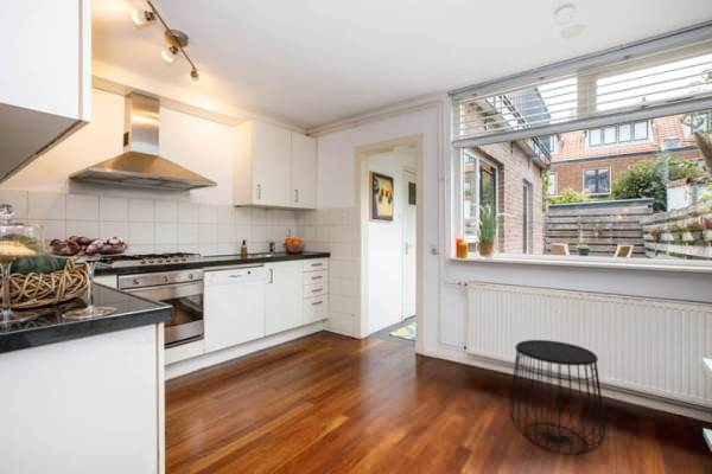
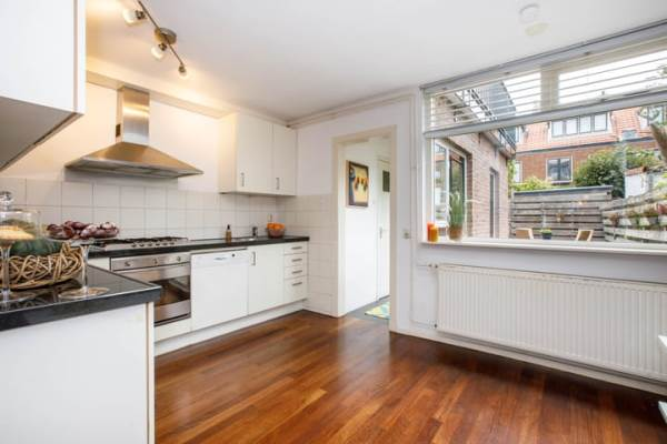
- side table [509,339,606,456]
